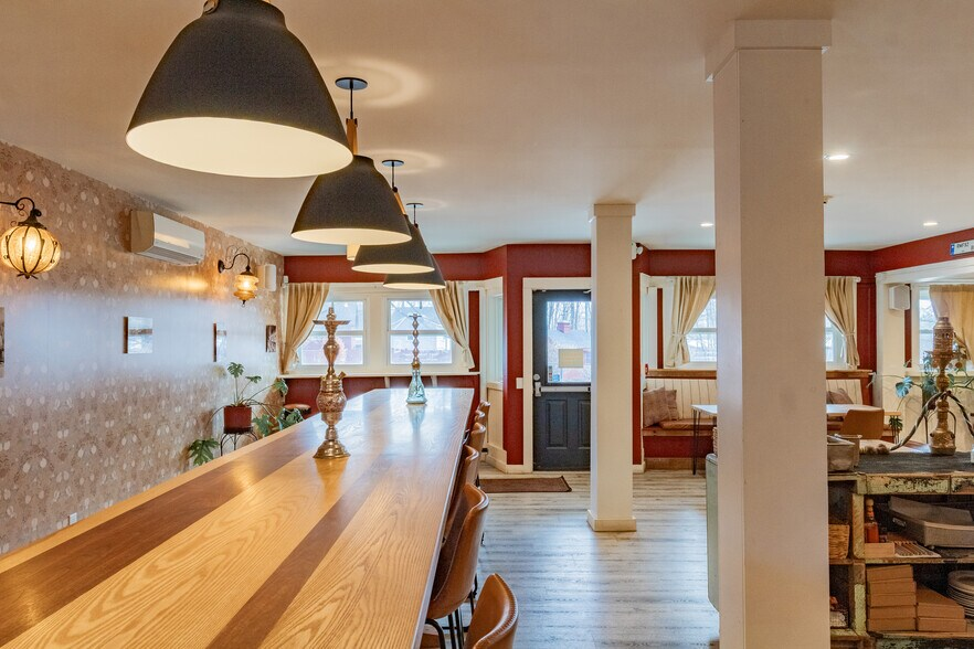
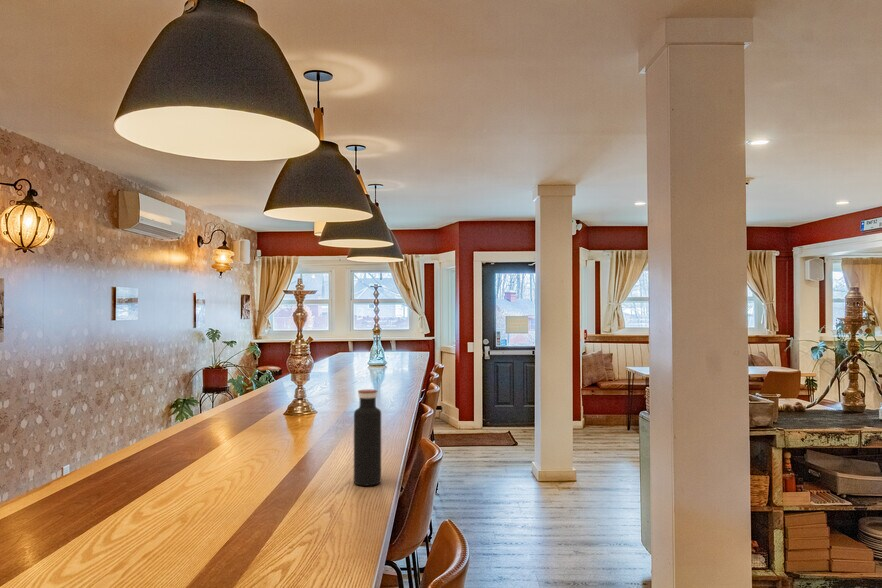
+ water bottle [353,388,382,487]
